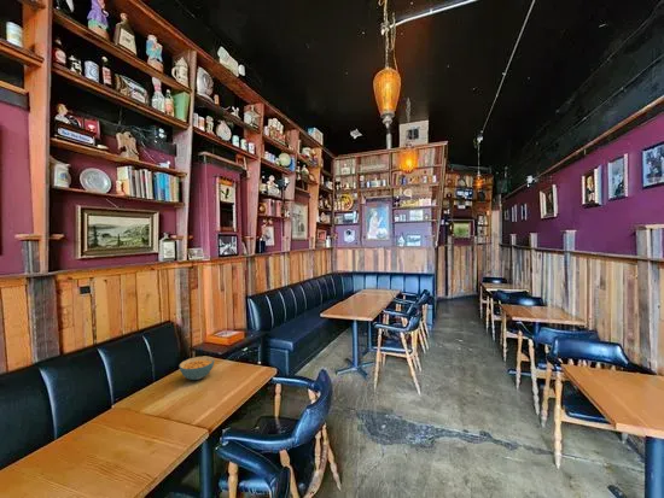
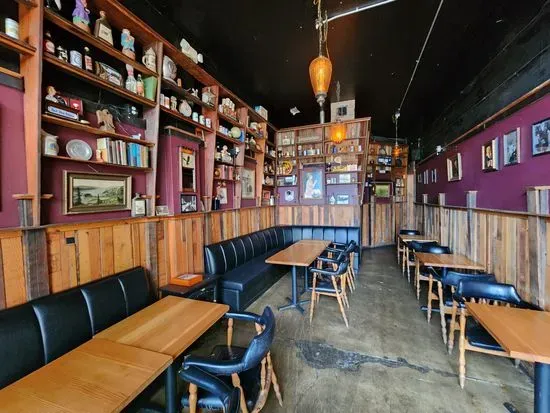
- cereal bowl [177,355,216,381]
